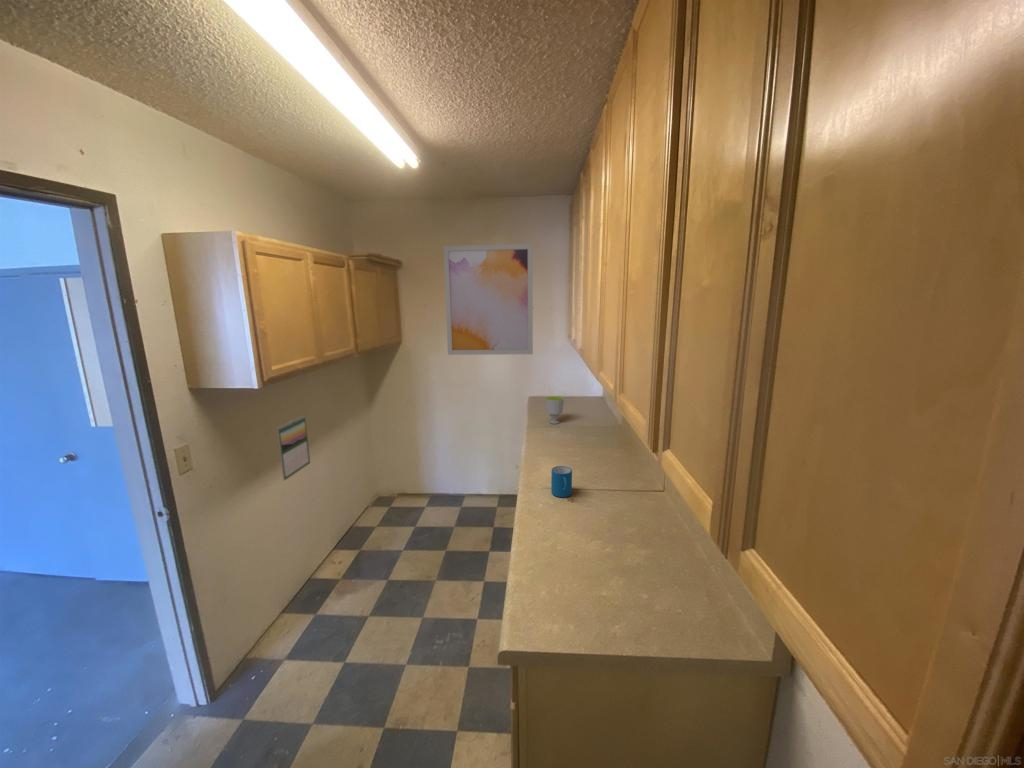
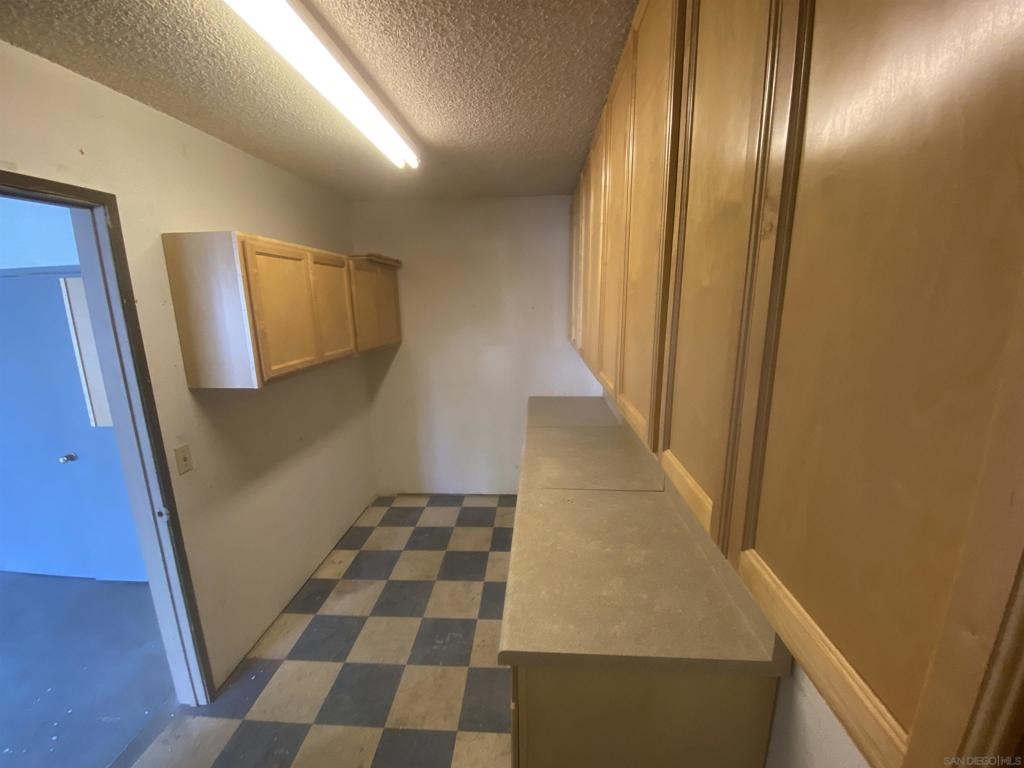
- mug [550,465,573,498]
- calendar [276,415,311,481]
- cup [544,396,565,425]
- wall art [442,243,534,356]
